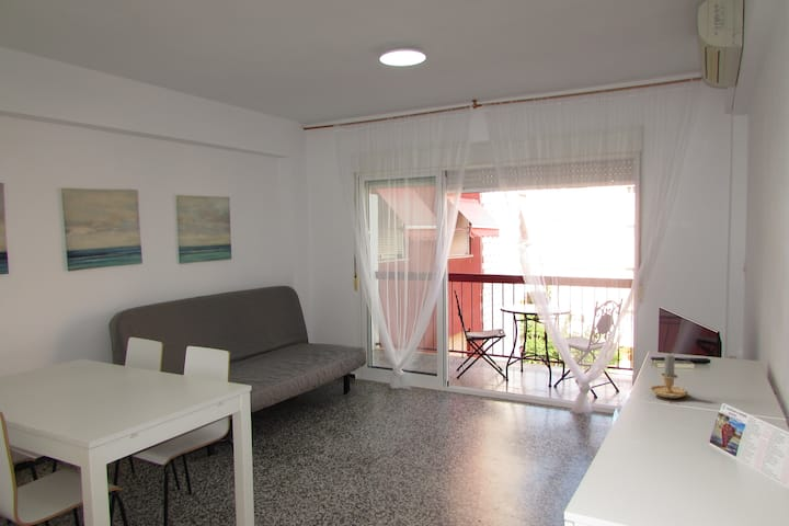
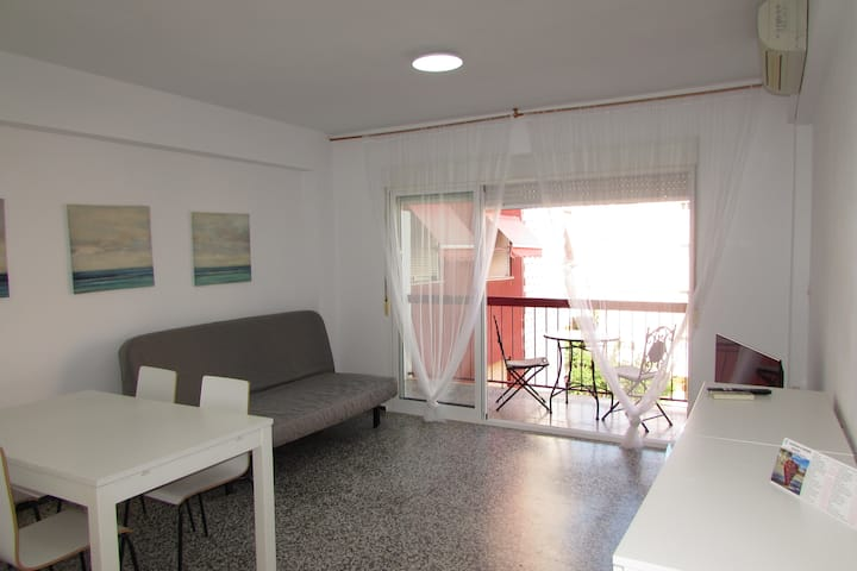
- candle [649,353,689,400]
